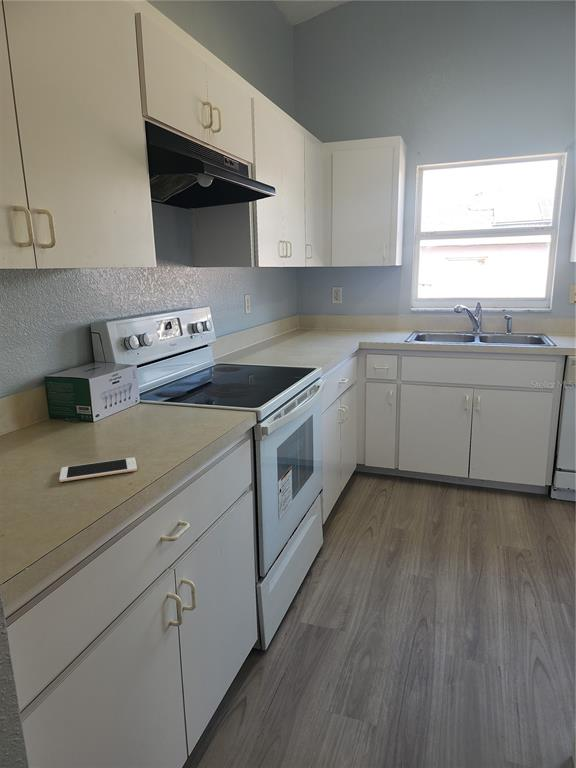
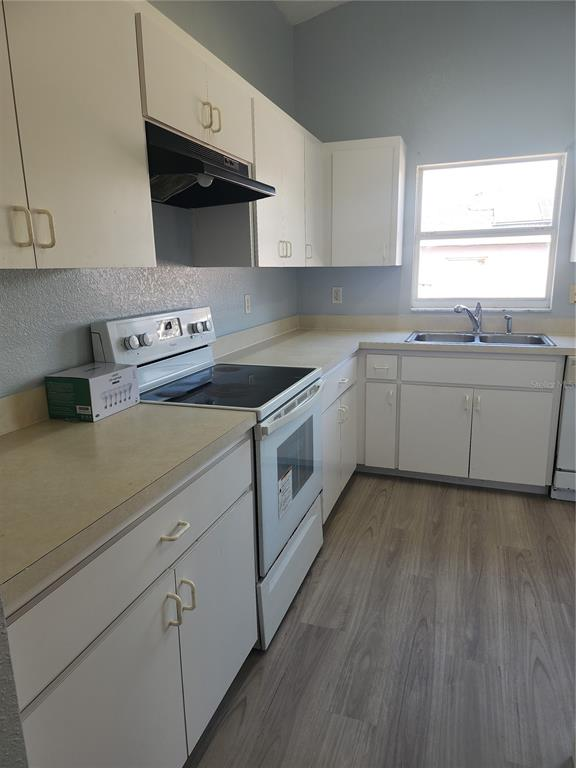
- cell phone [58,456,138,483]
